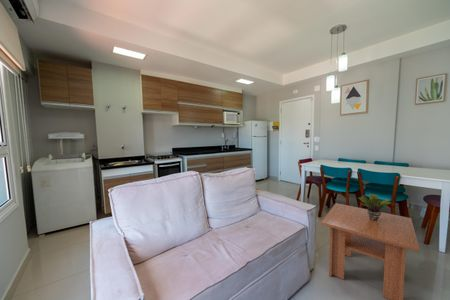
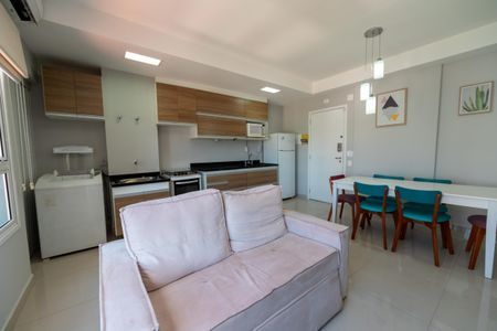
- potted plant [358,193,392,221]
- coffee table [320,202,421,300]
